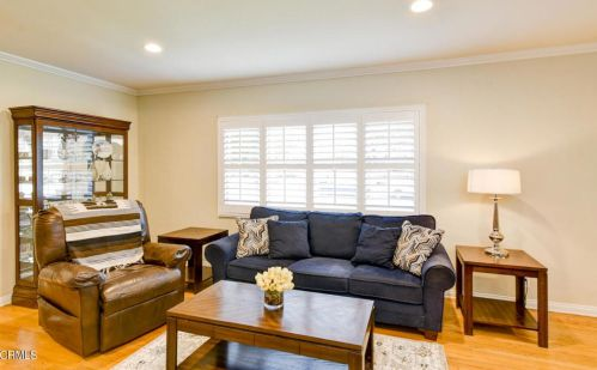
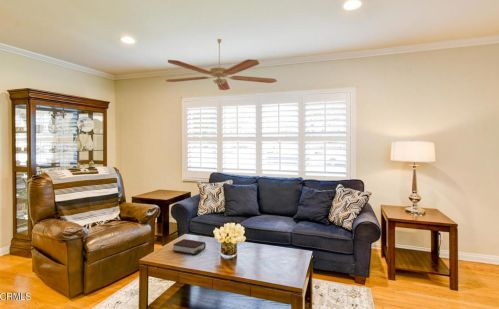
+ ceiling fan [165,38,278,91]
+ bible [172,238,207,256]
